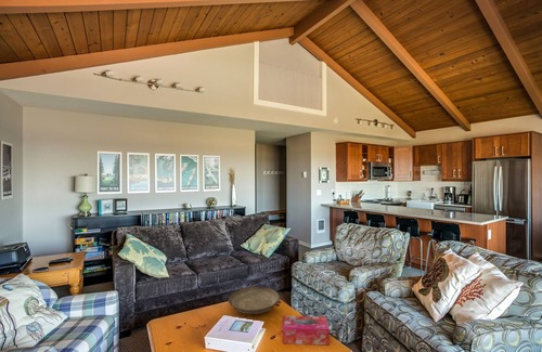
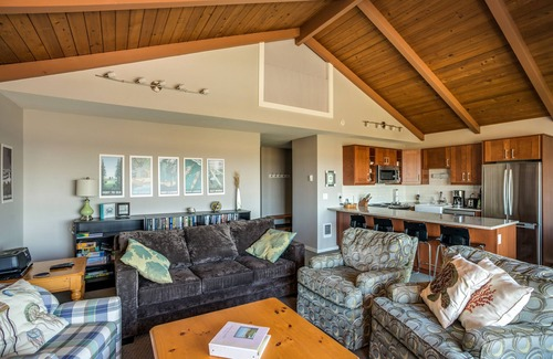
- decorative bowl [228,286,281,315]
- tissue box [282,315,331,346]
